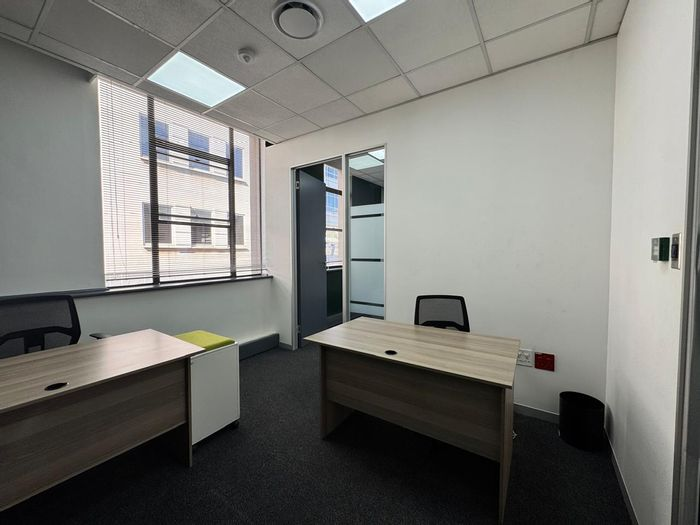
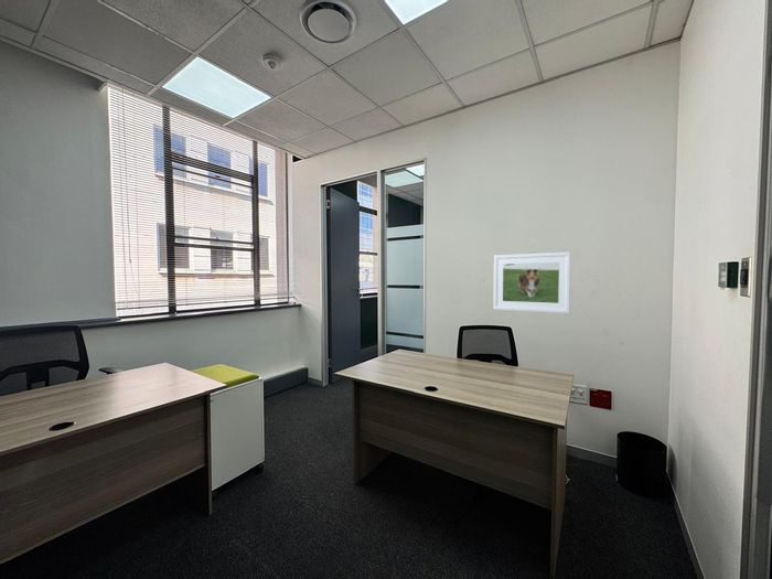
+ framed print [493,251,571,314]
